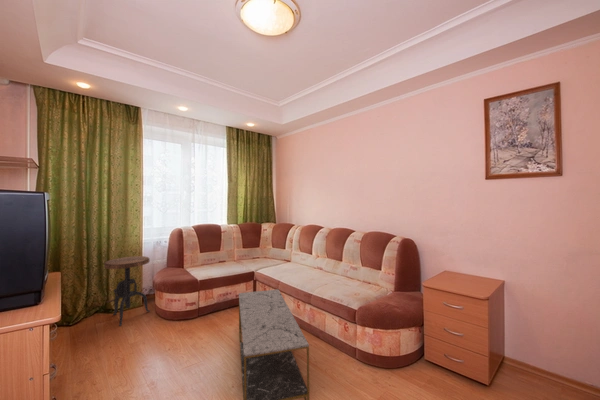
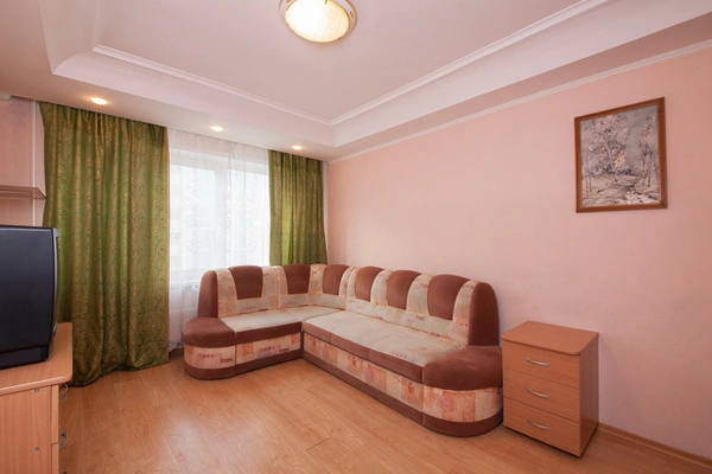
- side table [103,255,151,327]
- coffee table [238,288,310,400]
